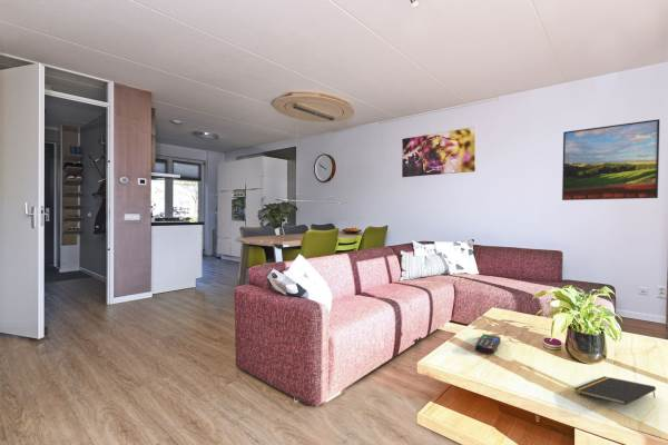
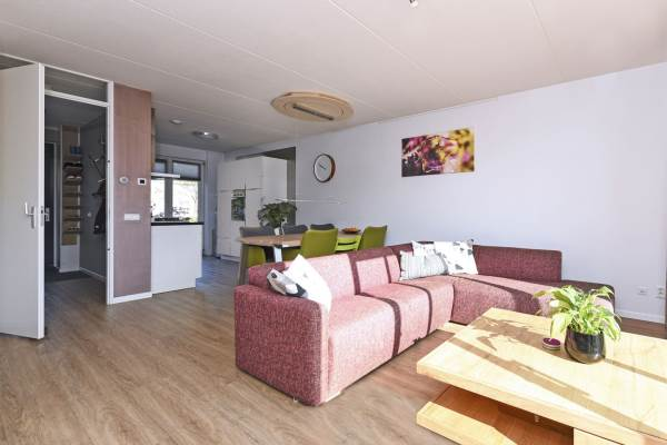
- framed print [561,118,661,201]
- remote control [474,333,502,355]
- notepad [573,375,657,406]
